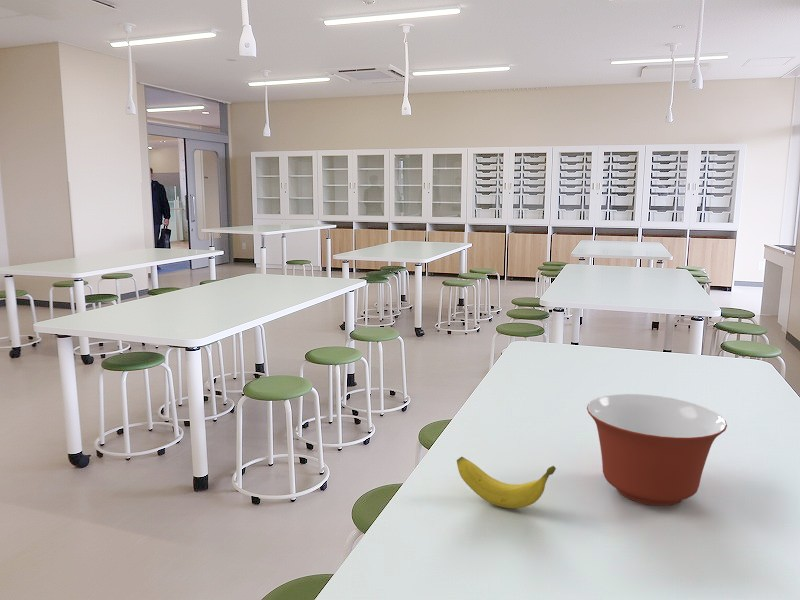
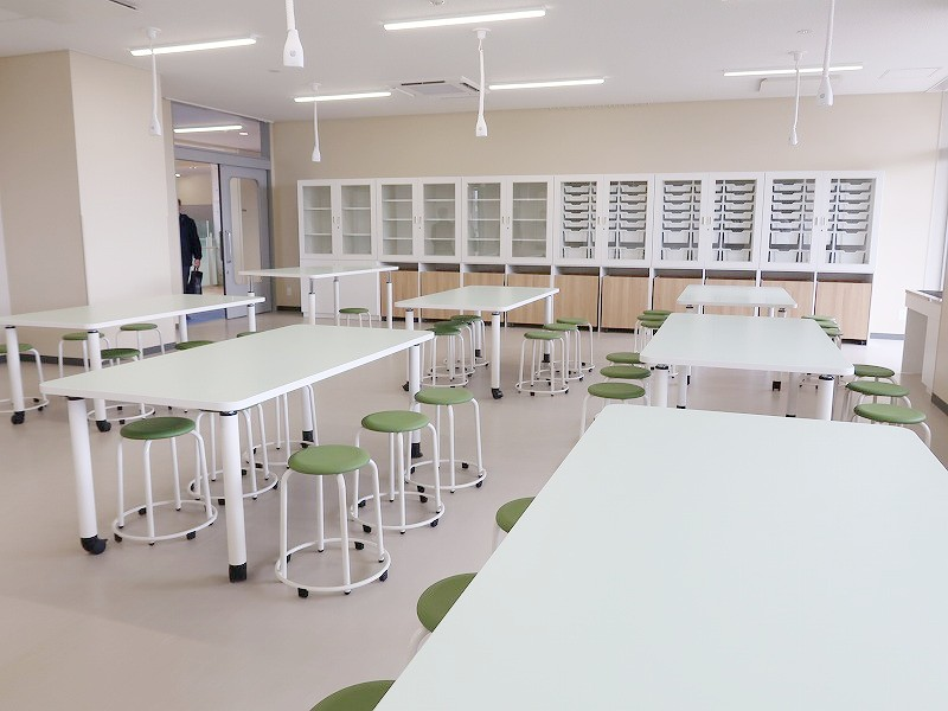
- mixing bowl [586,393,728,507]
- banana [456,456,557,509]
